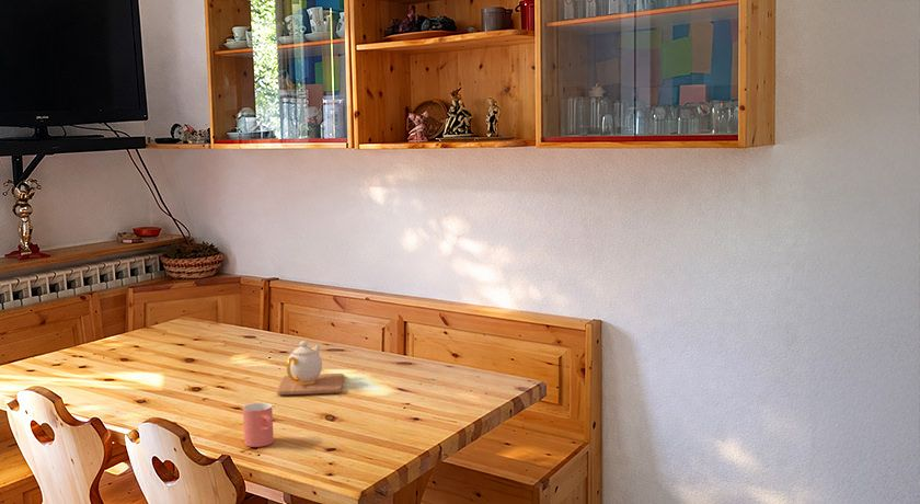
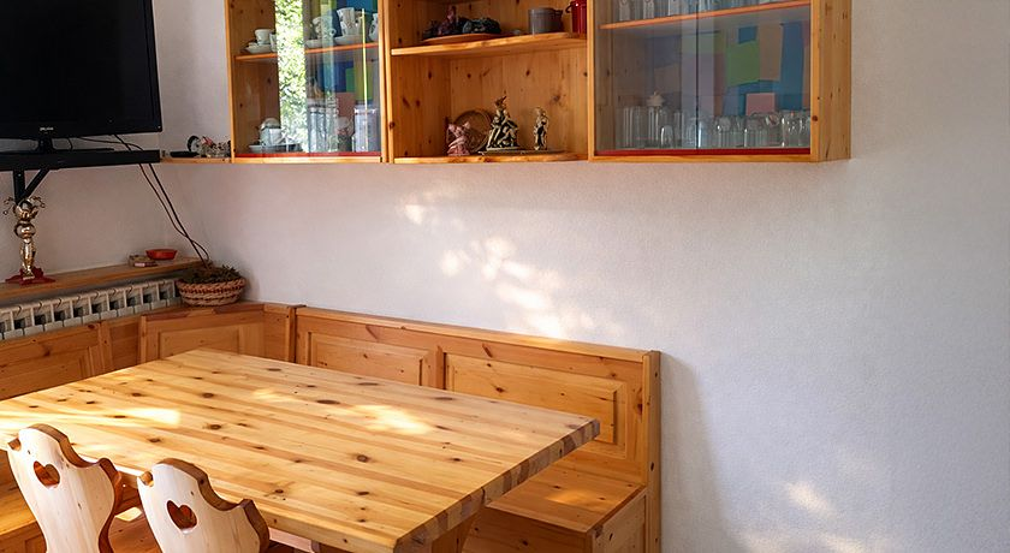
- teapot [276,340,345,396]
- cup [242,402,275,448]
